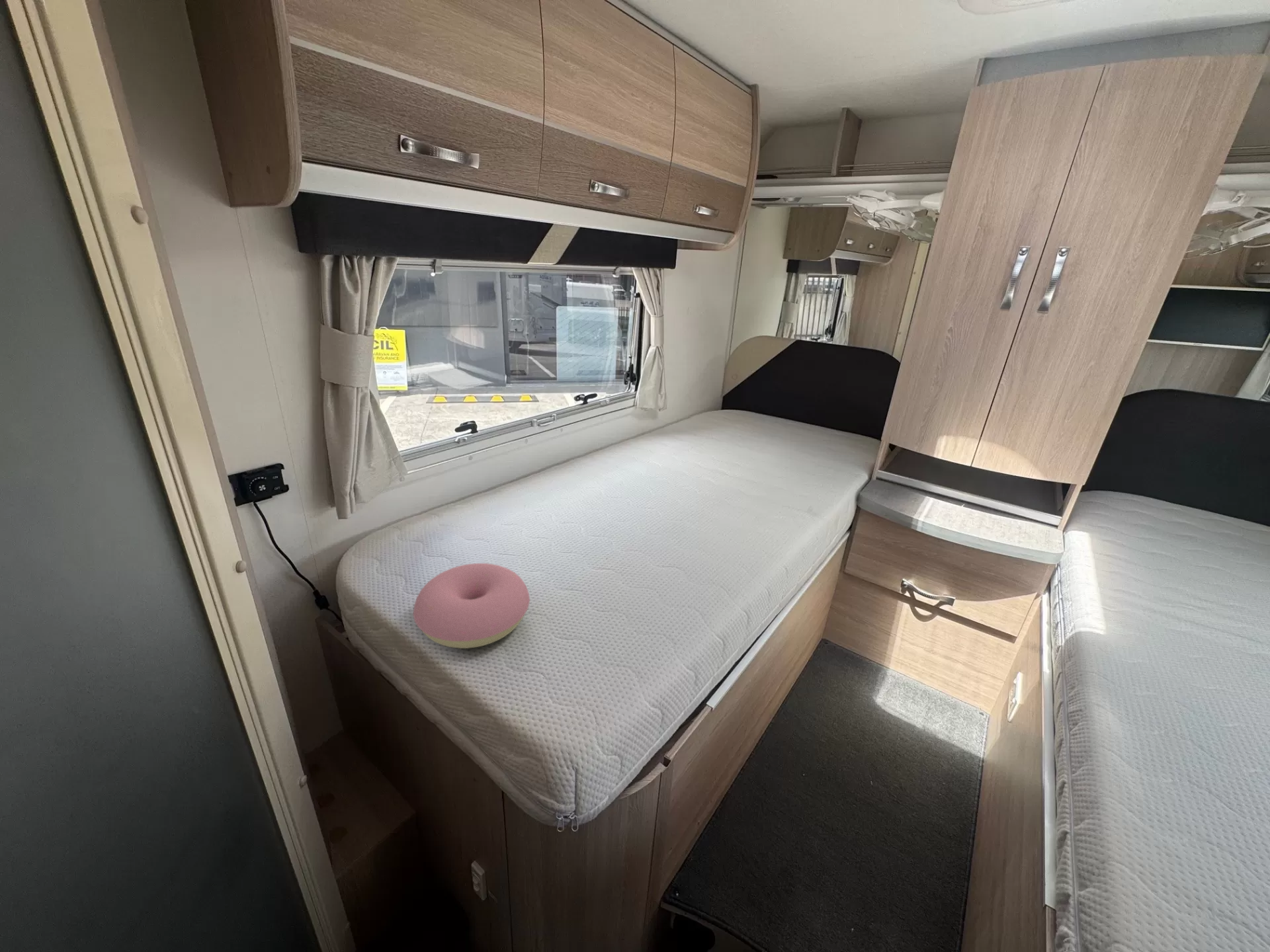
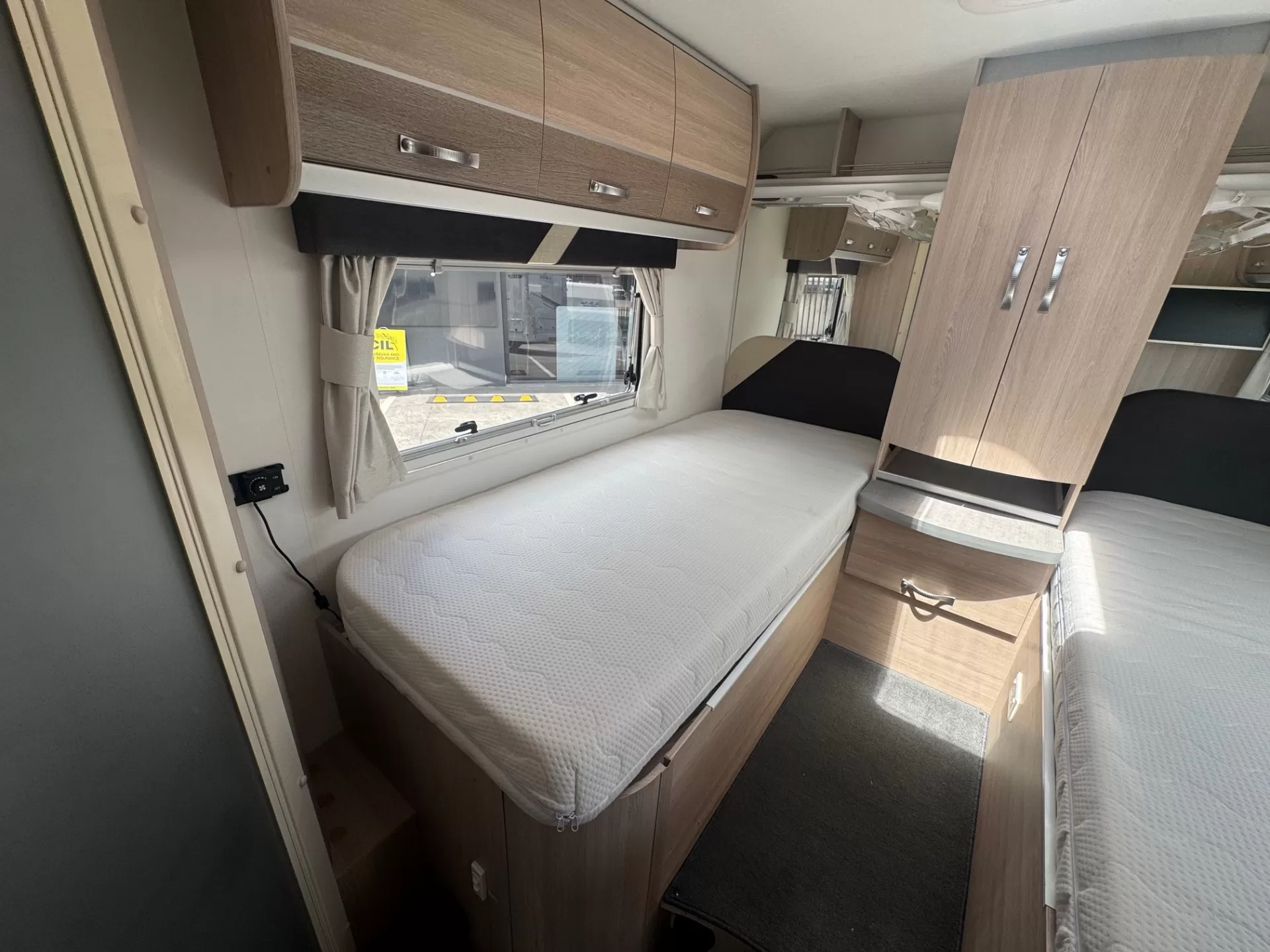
- cushion [413,563,530,649]
